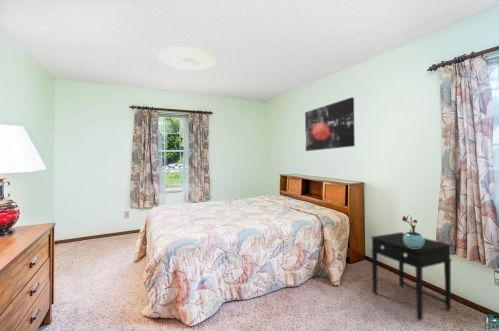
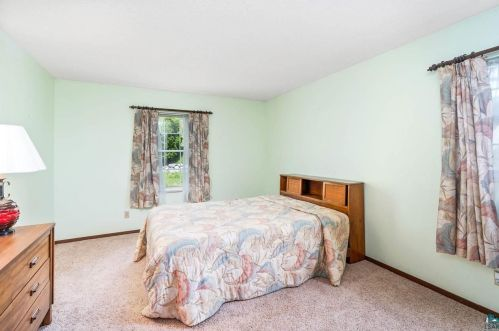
- wall art [304,96,356,152]
- ceiling light [157,45,217,72]
- side table [370,231,453,321]
- potted flower [401,214,424,248]
